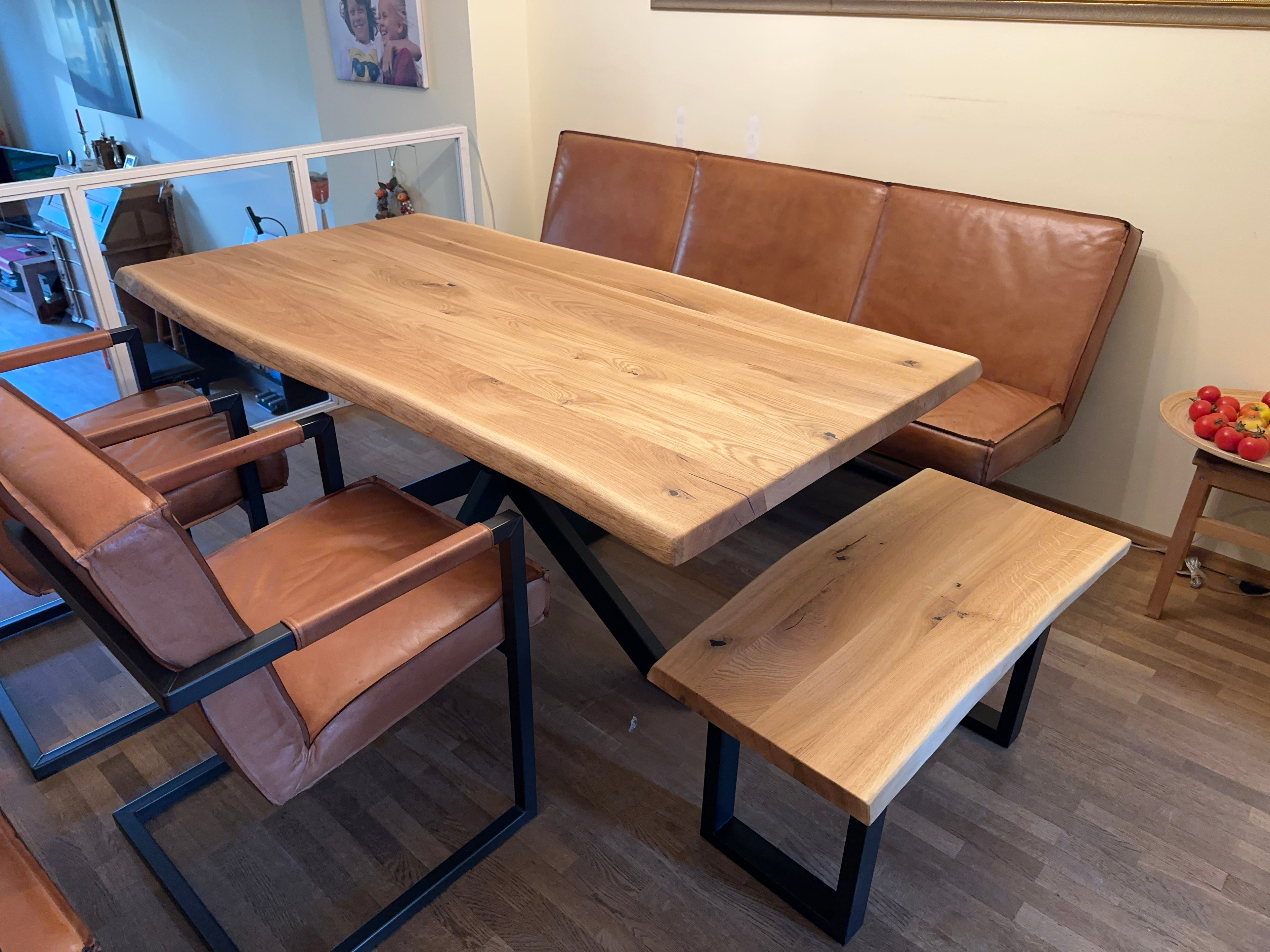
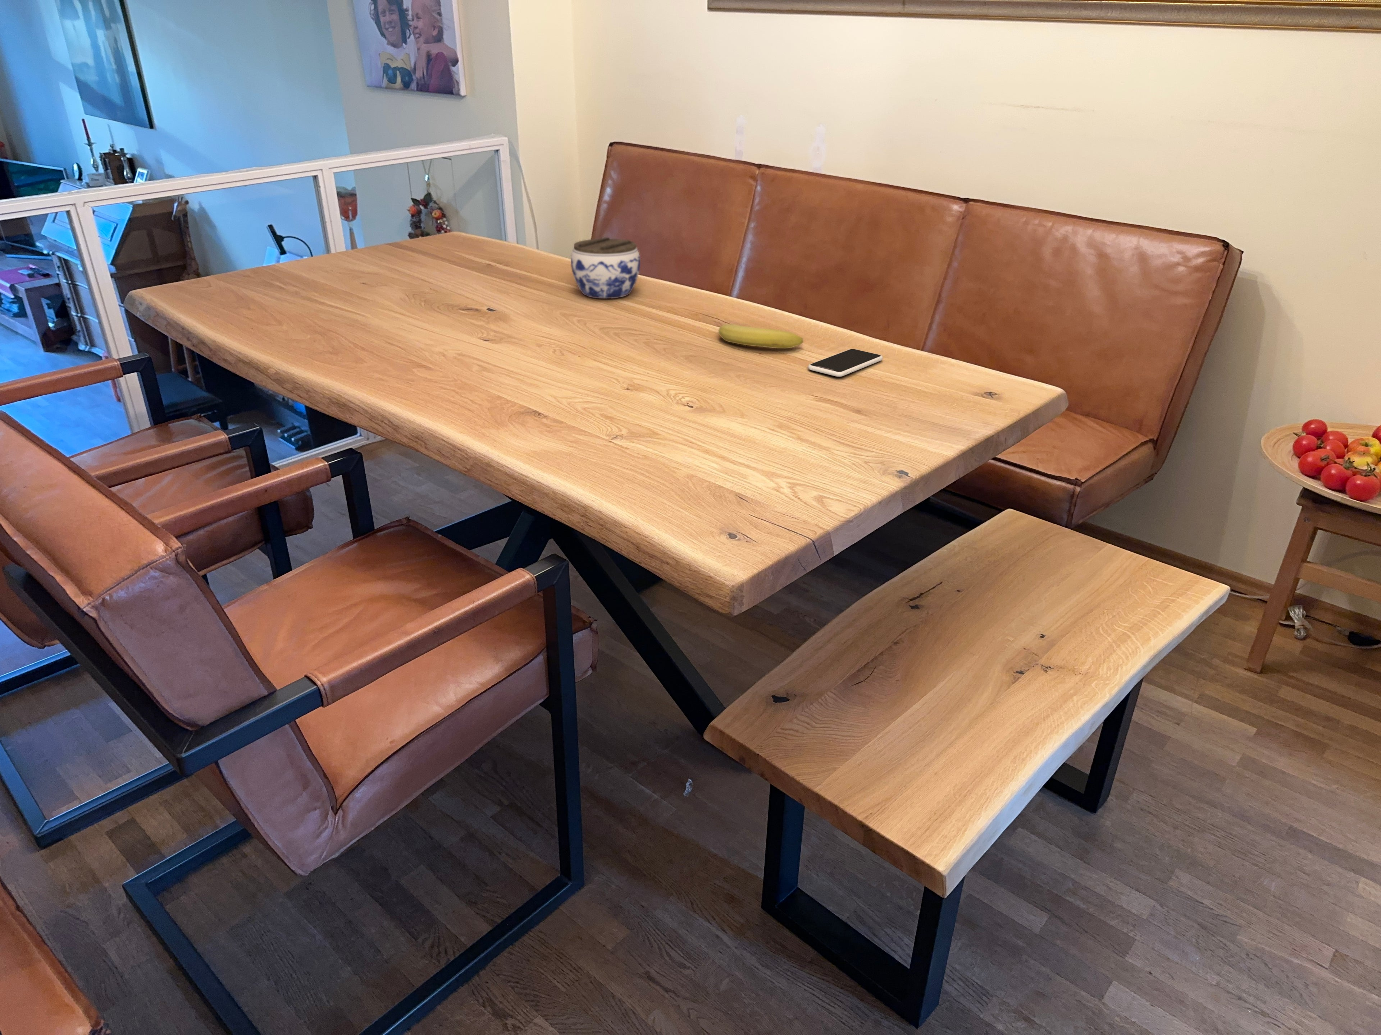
+ fruit [718,324,804,349]
+ smartphone [808,349,883,377]
+ jar [571,237,640,299]
